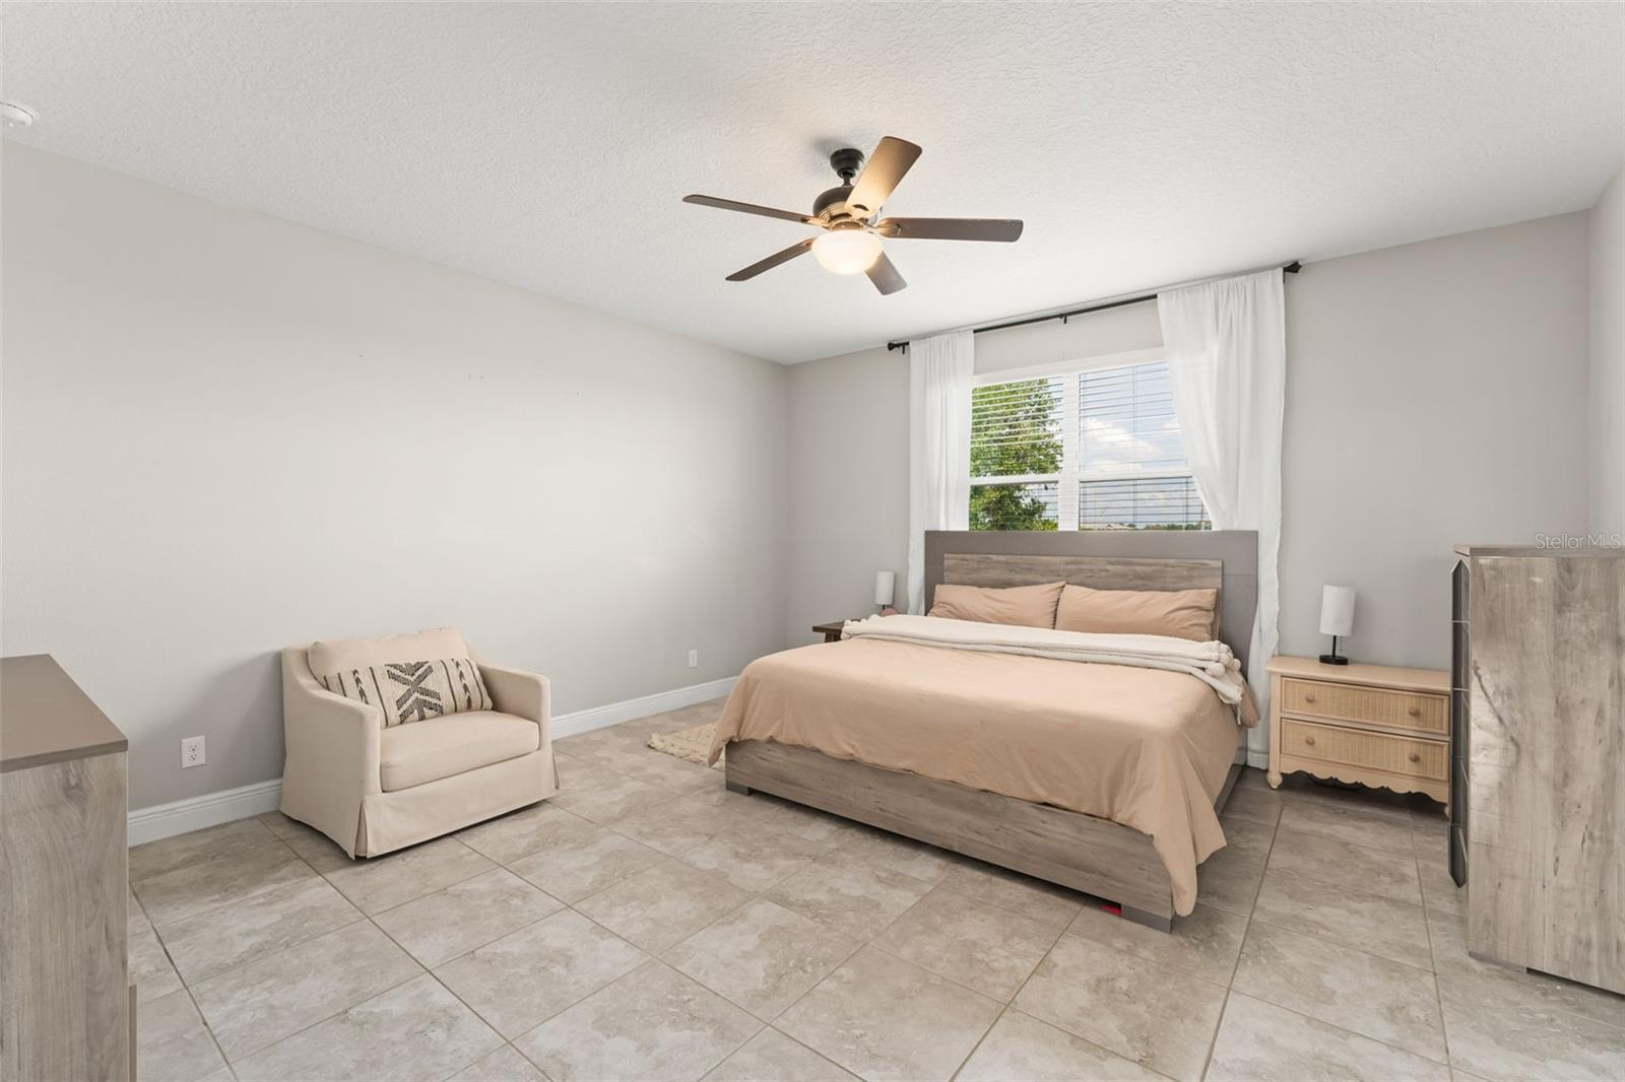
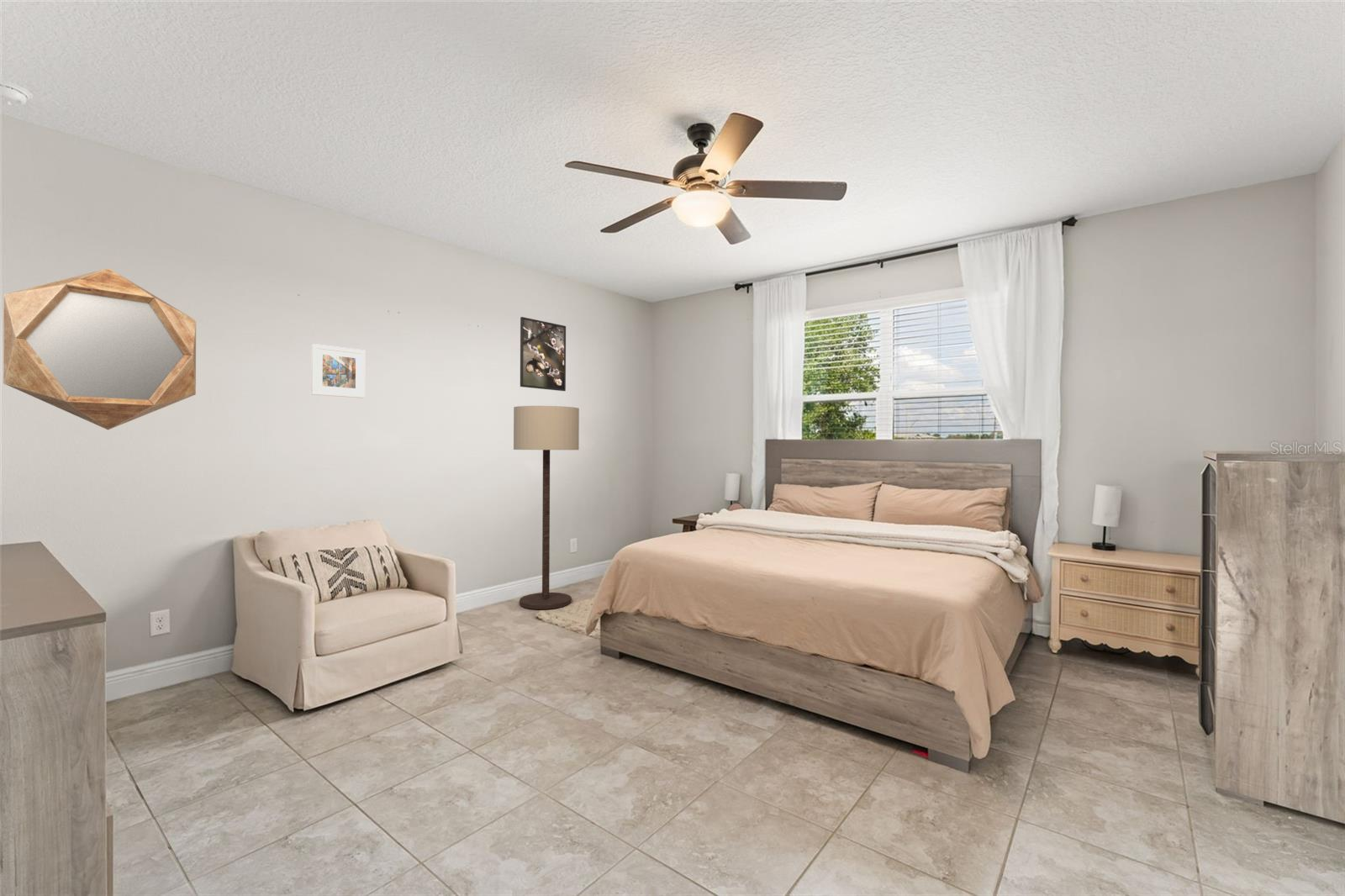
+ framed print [520,316,567,392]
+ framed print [310,343,366,398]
+ floor lamp [513,405,580,610]
+ home mirror [3,267,197,430]
